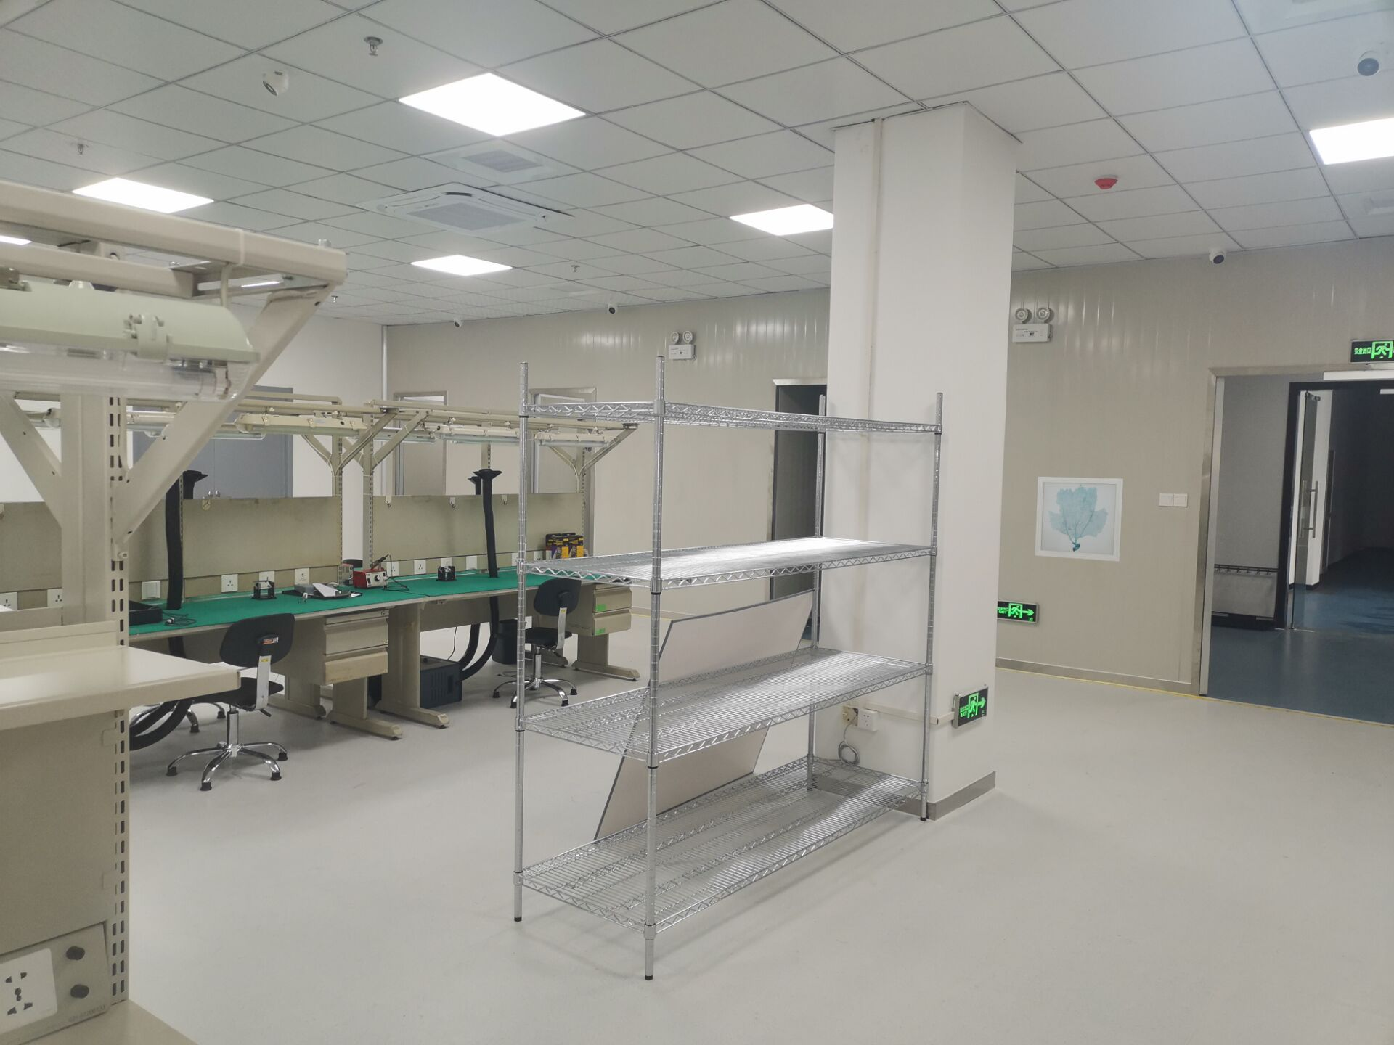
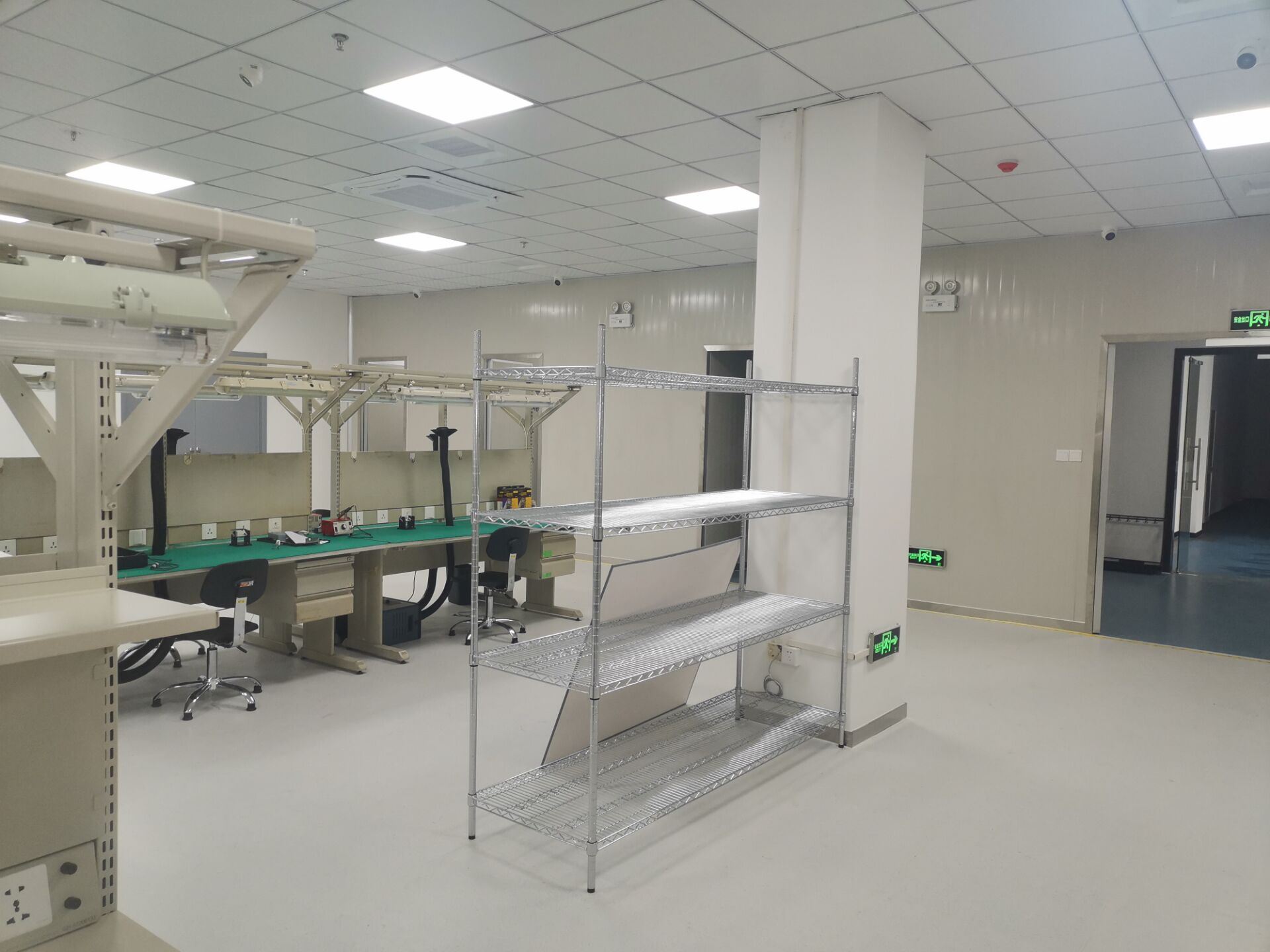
- wall art [1035,476,1124,562]
